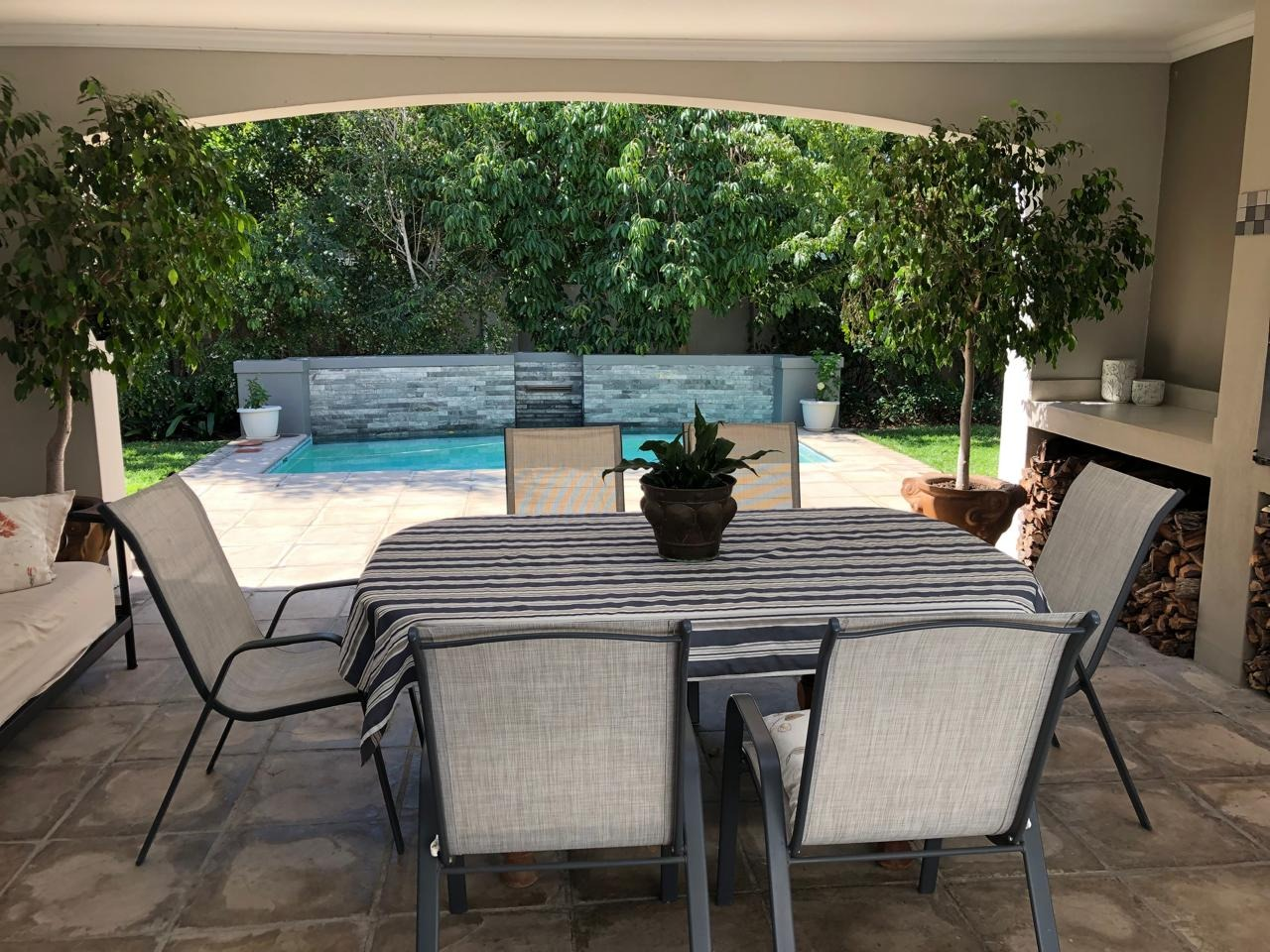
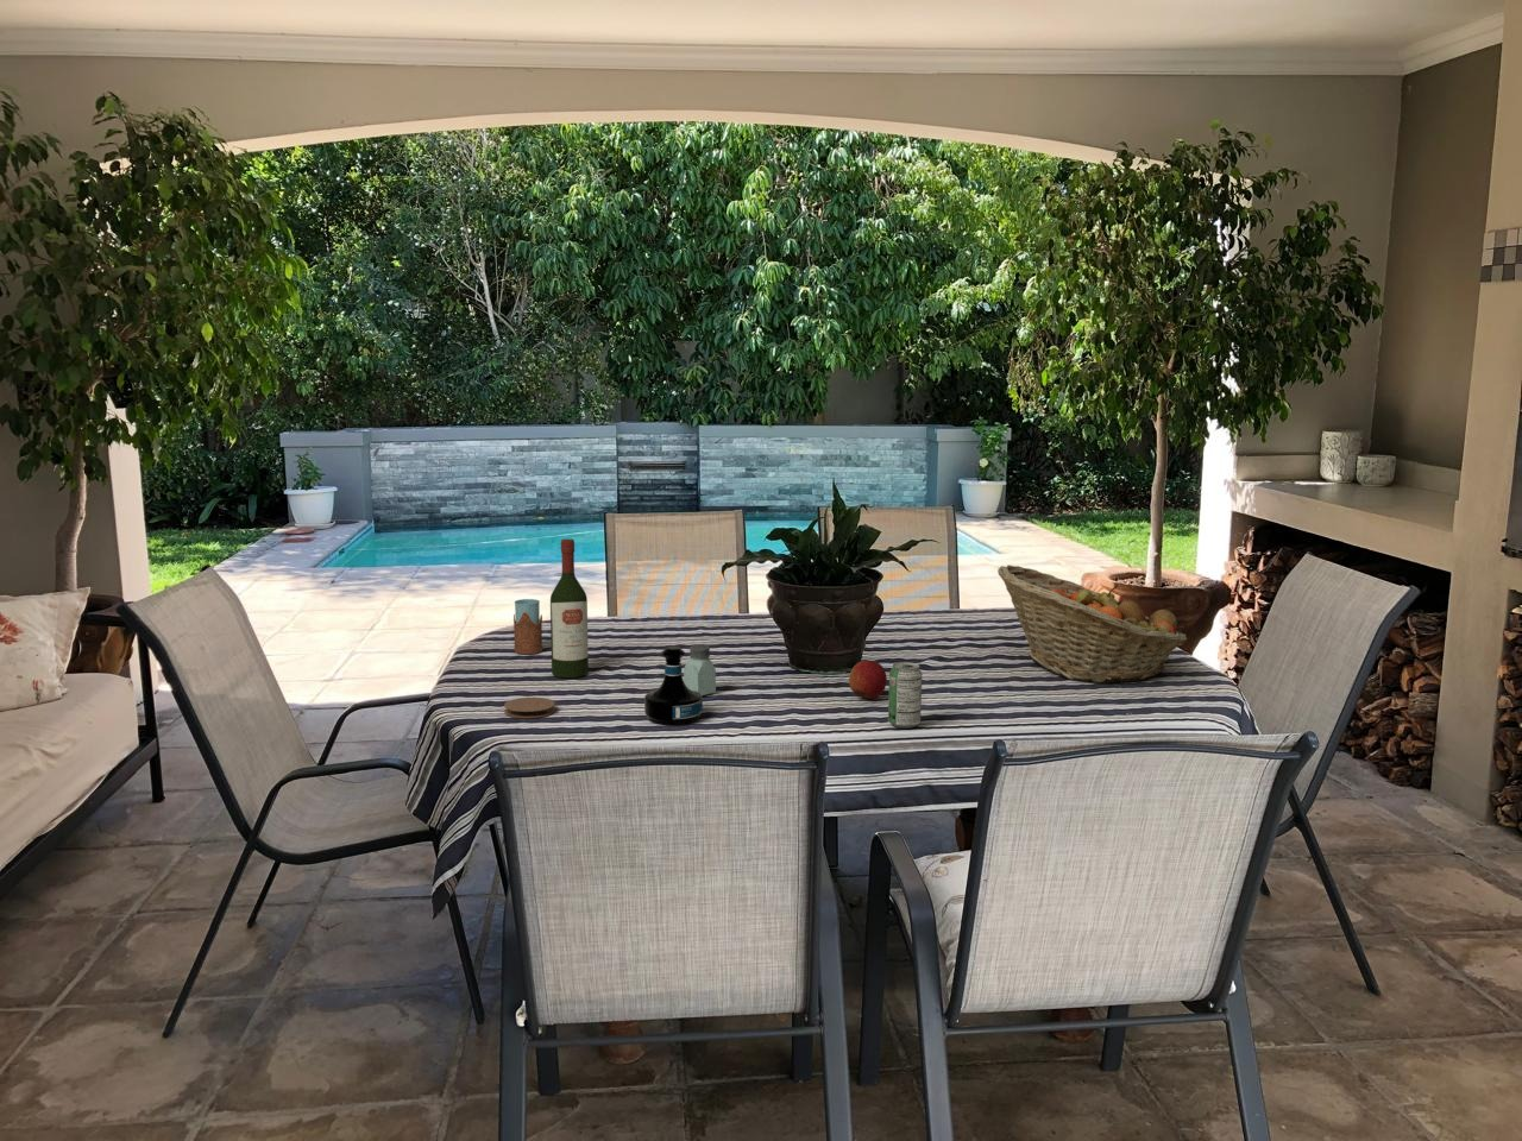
+ coaster [503,696,556,719]
+ saltshaker [683,642,717,696]
+ fruit basket [996,563,1188,684]
+ beverage can [887,660,923,730]
+ tequila bottle [644,645,703,726]
+ wine bottle [549,538,590,678]
+ apple [847,659,888,700]
+ drinking glass [513,598,544,654]
